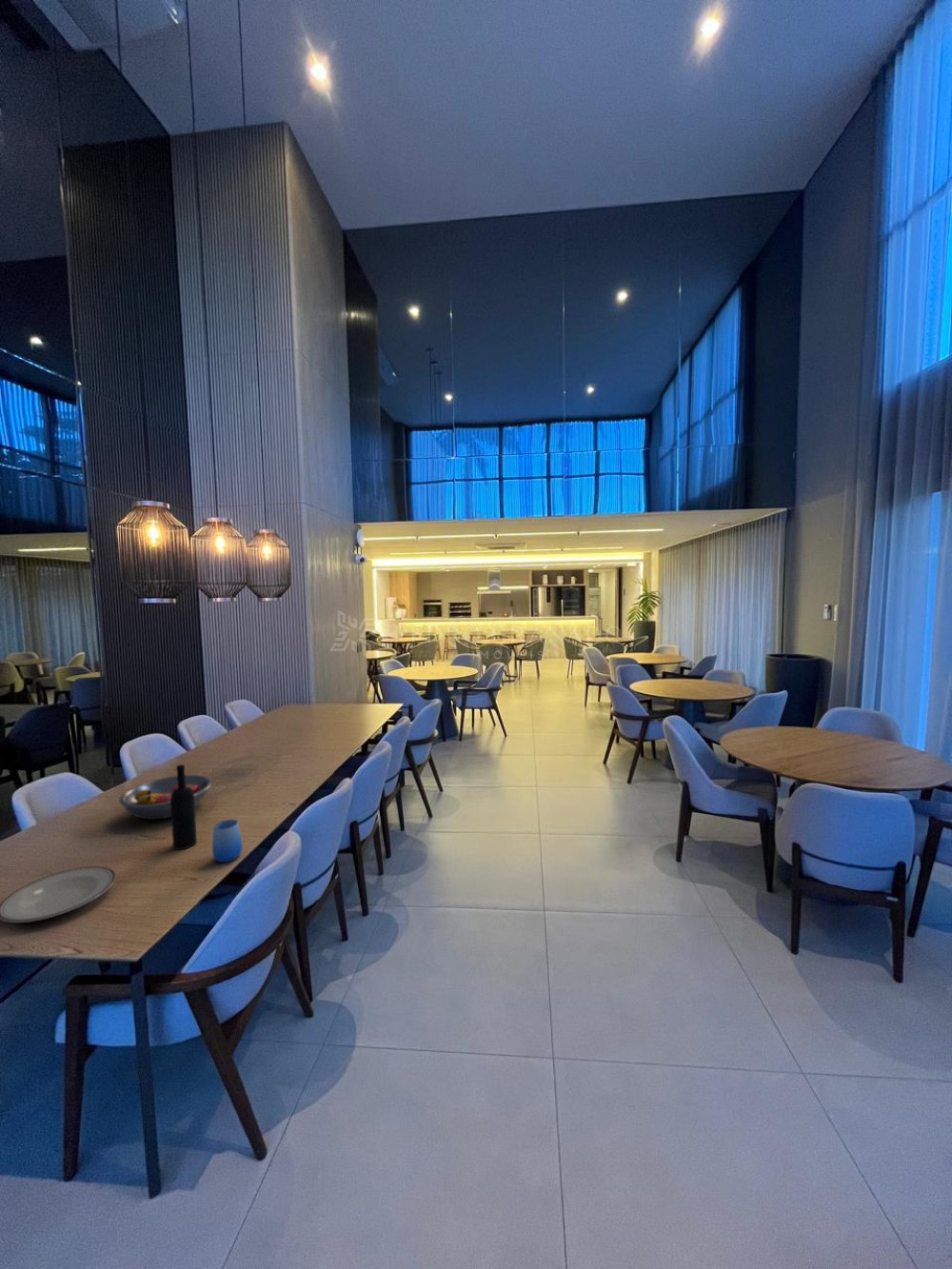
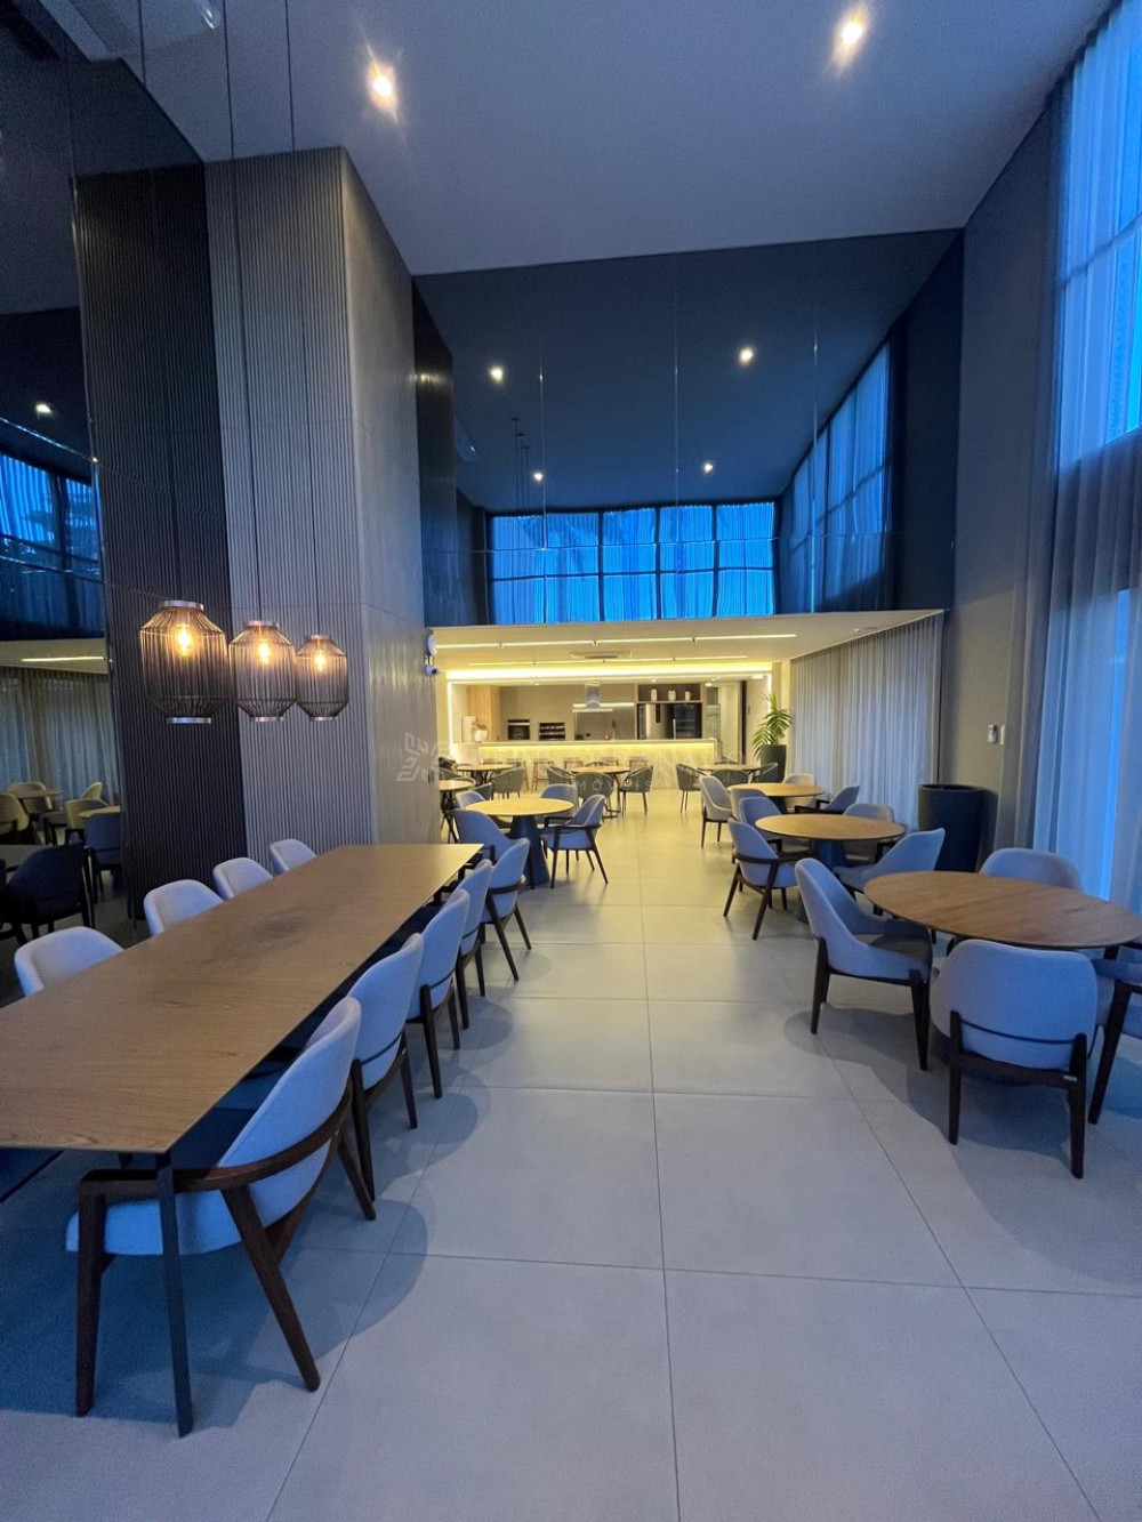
- cup [211,819,244,863]
- wine bottle [170,763,198,850]
- plate [0,865,117,923]
- fruit bowl [118,774,213,821]
